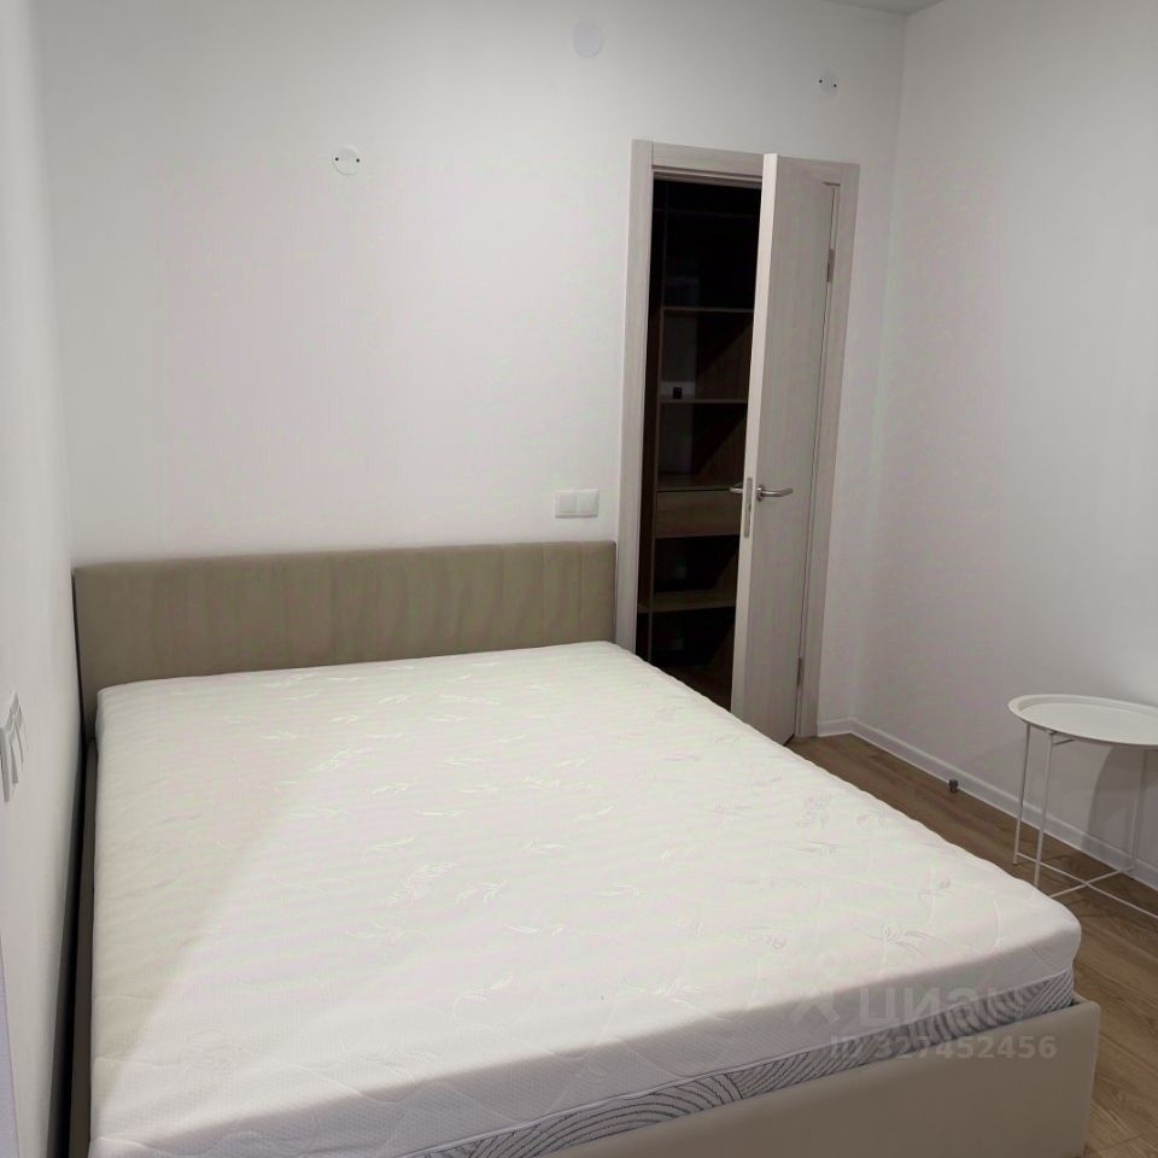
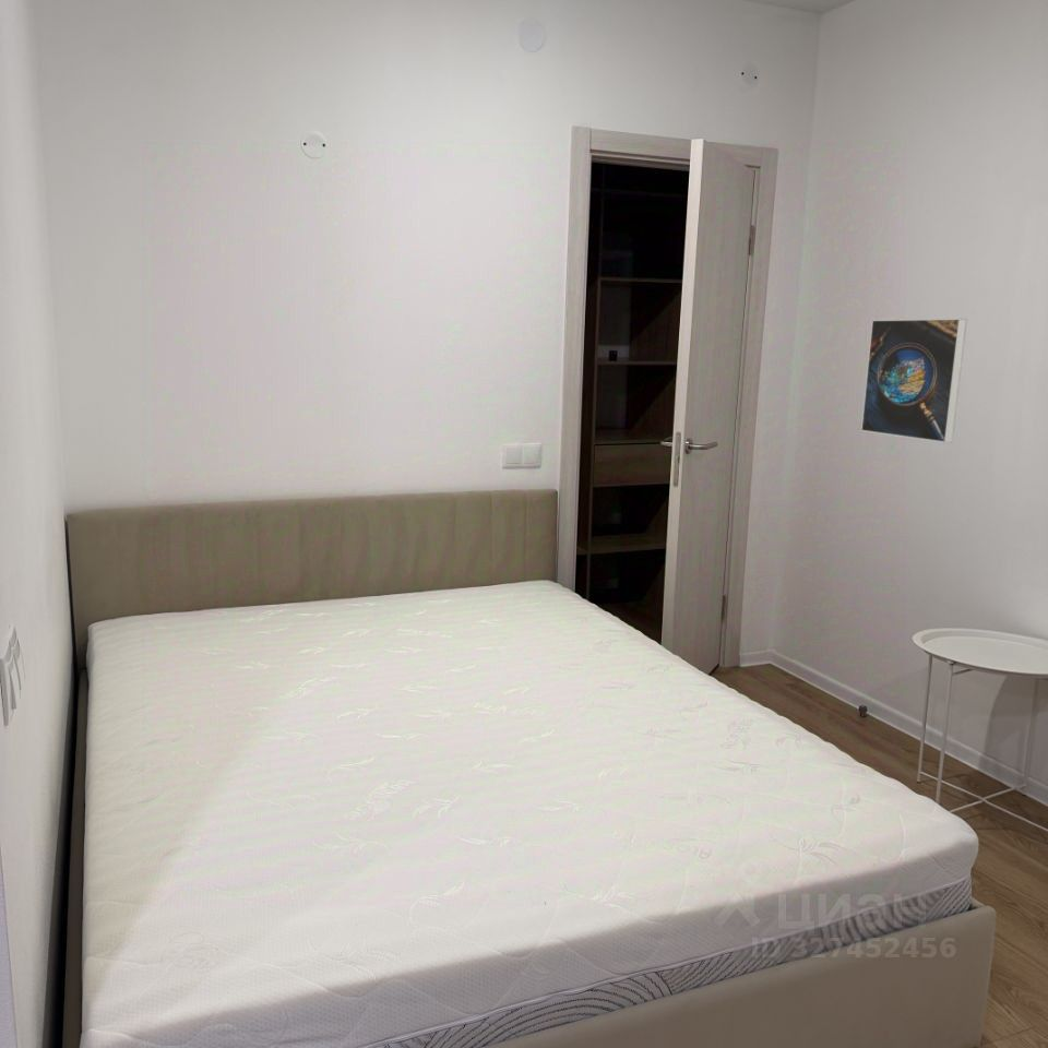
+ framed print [860,318,968,444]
